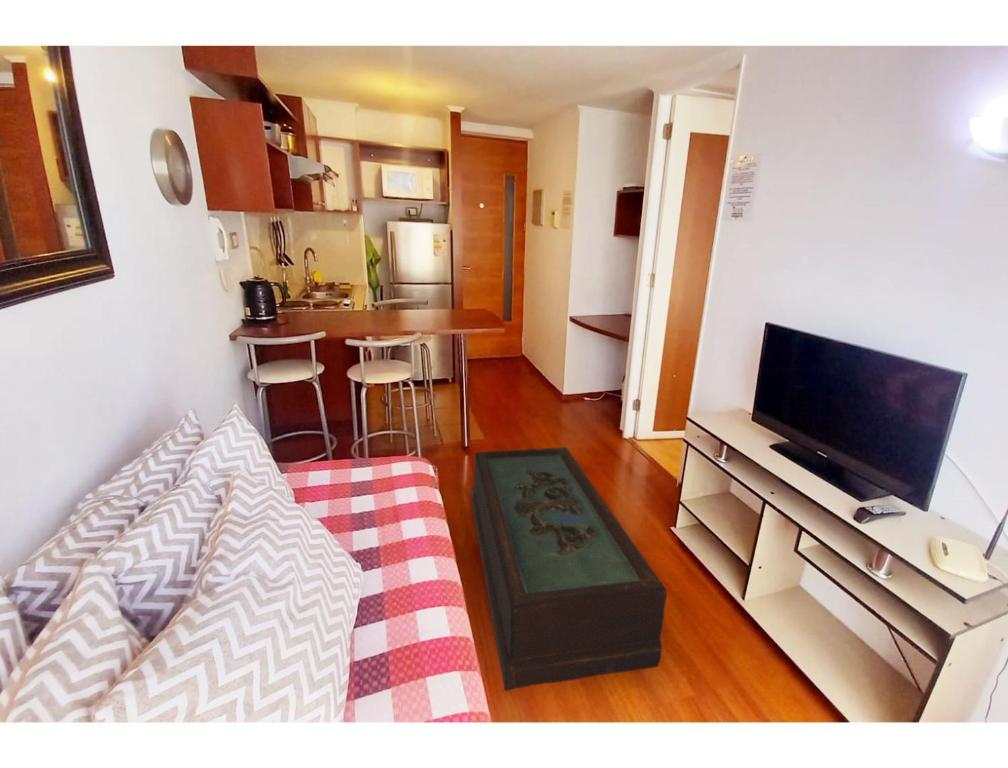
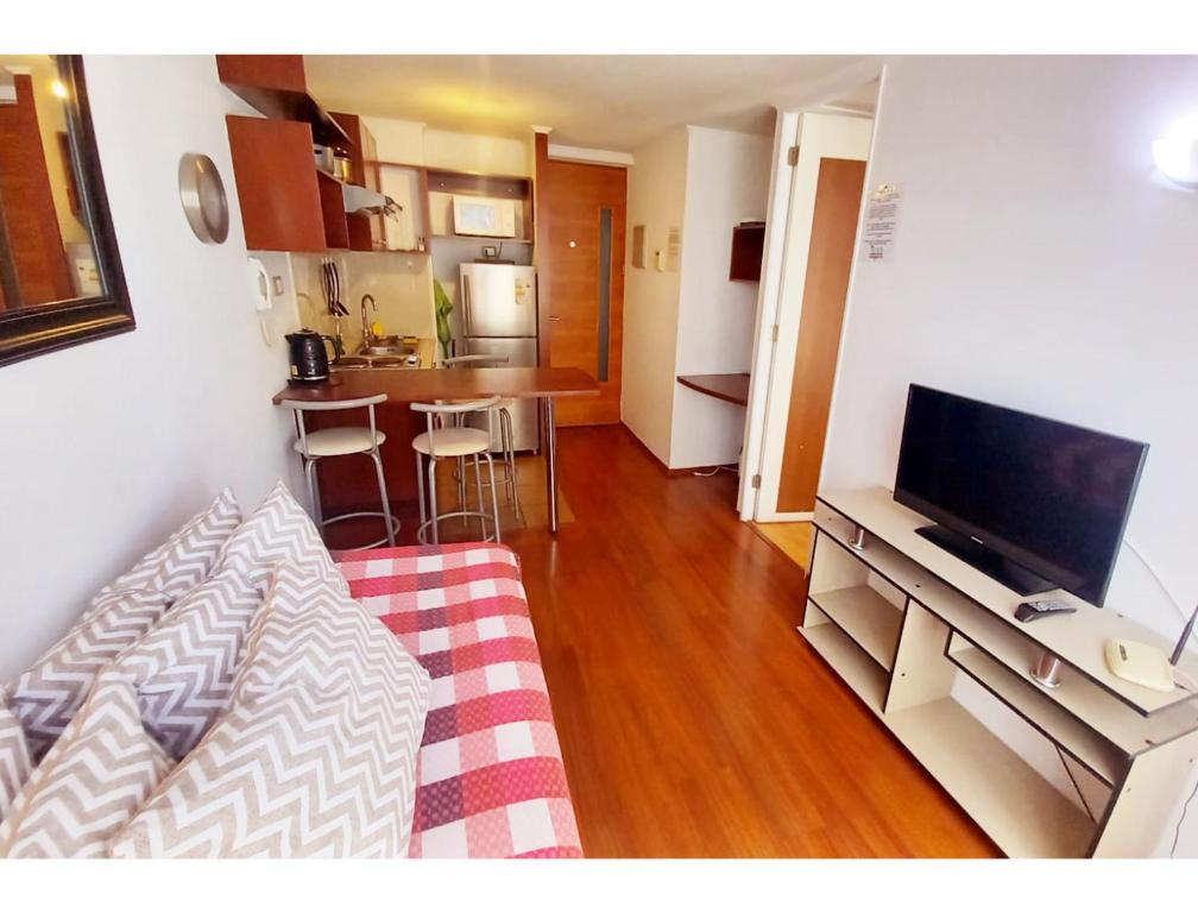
- coffee table [470,446,668,692]
